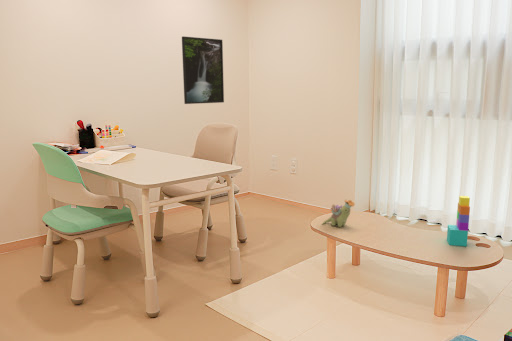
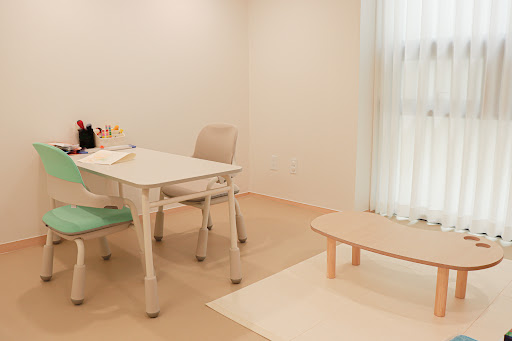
- toy blocks [446,195,471,247]
- toy animal [321,199,356,228]
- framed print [181,35,225,105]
